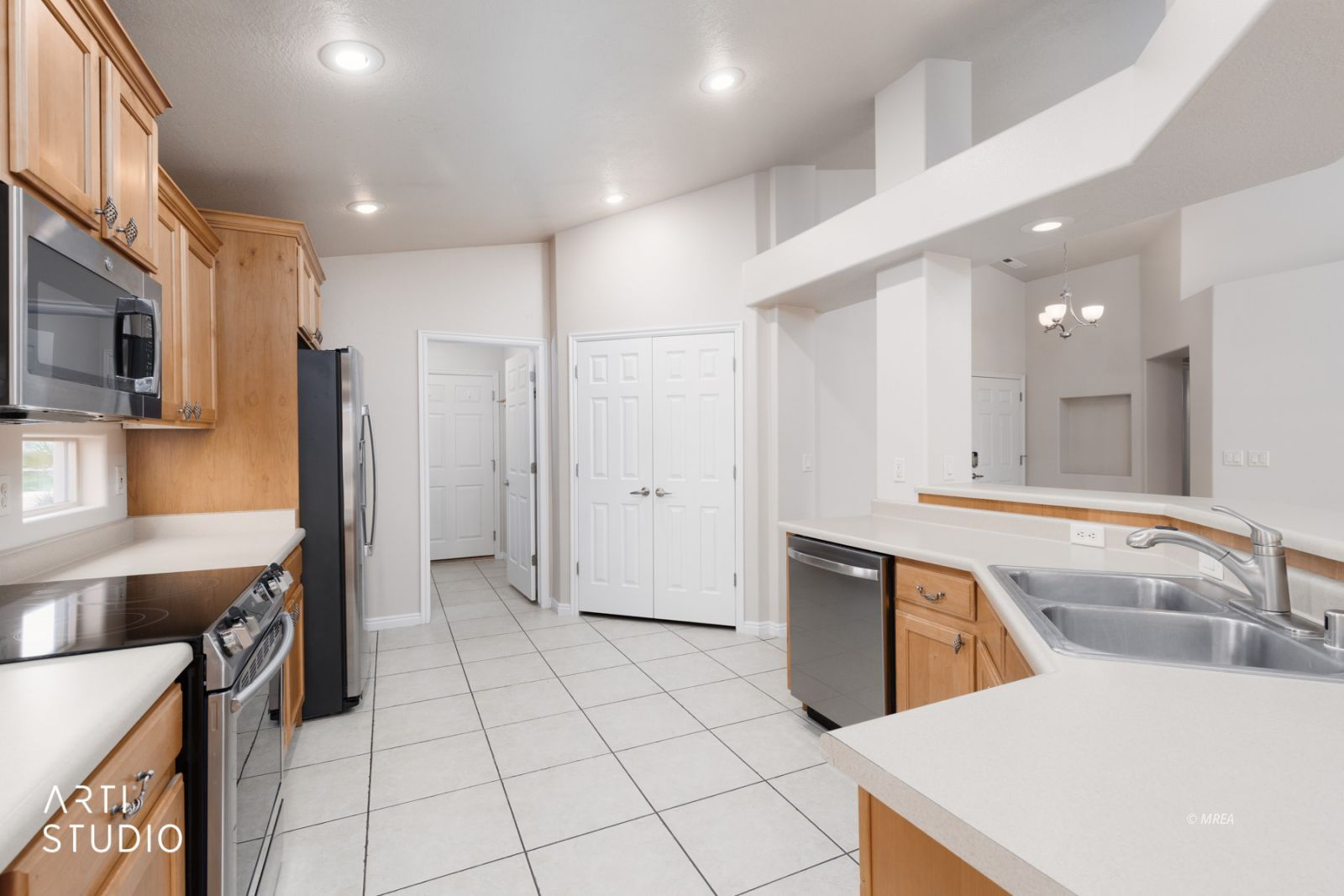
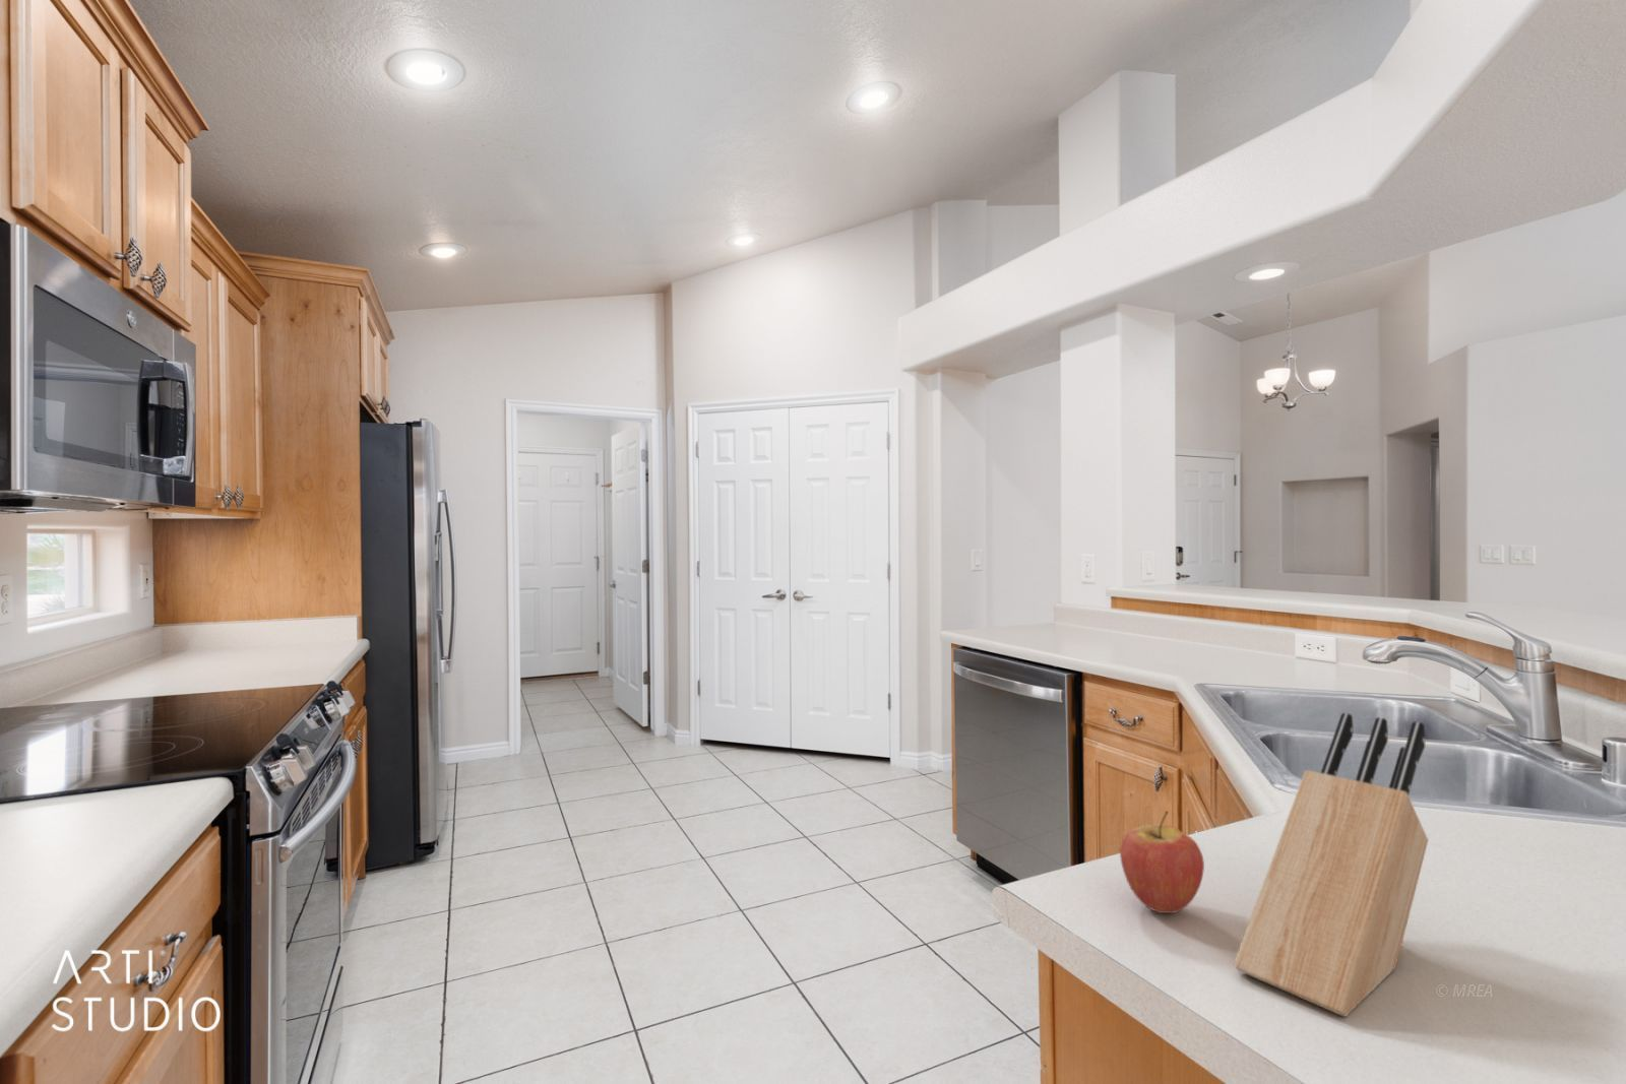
+ fruit [1119,809,1205,915]
+ knife block [1233,713,1429,1017]
